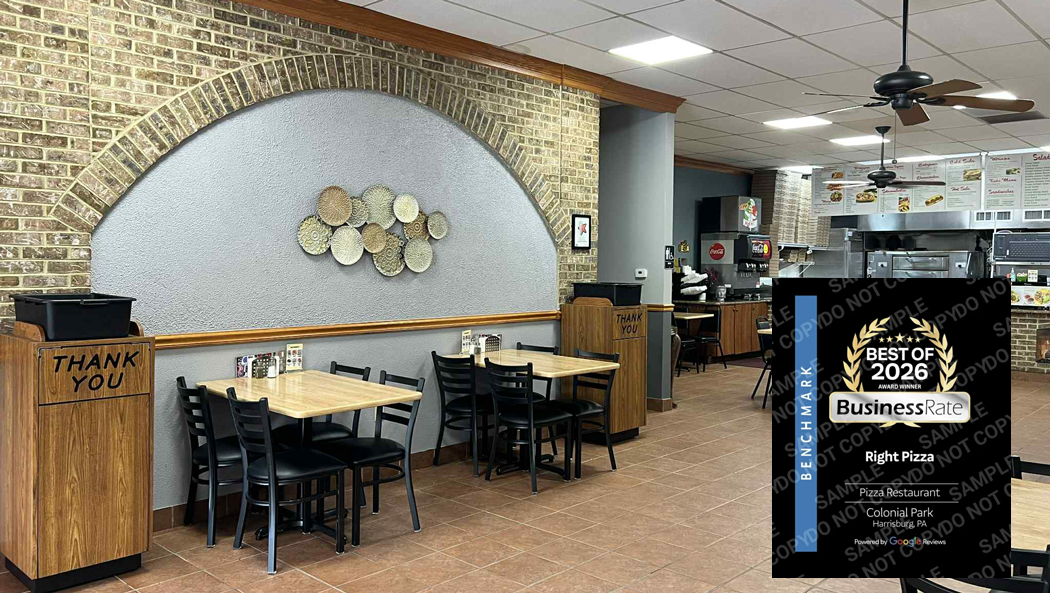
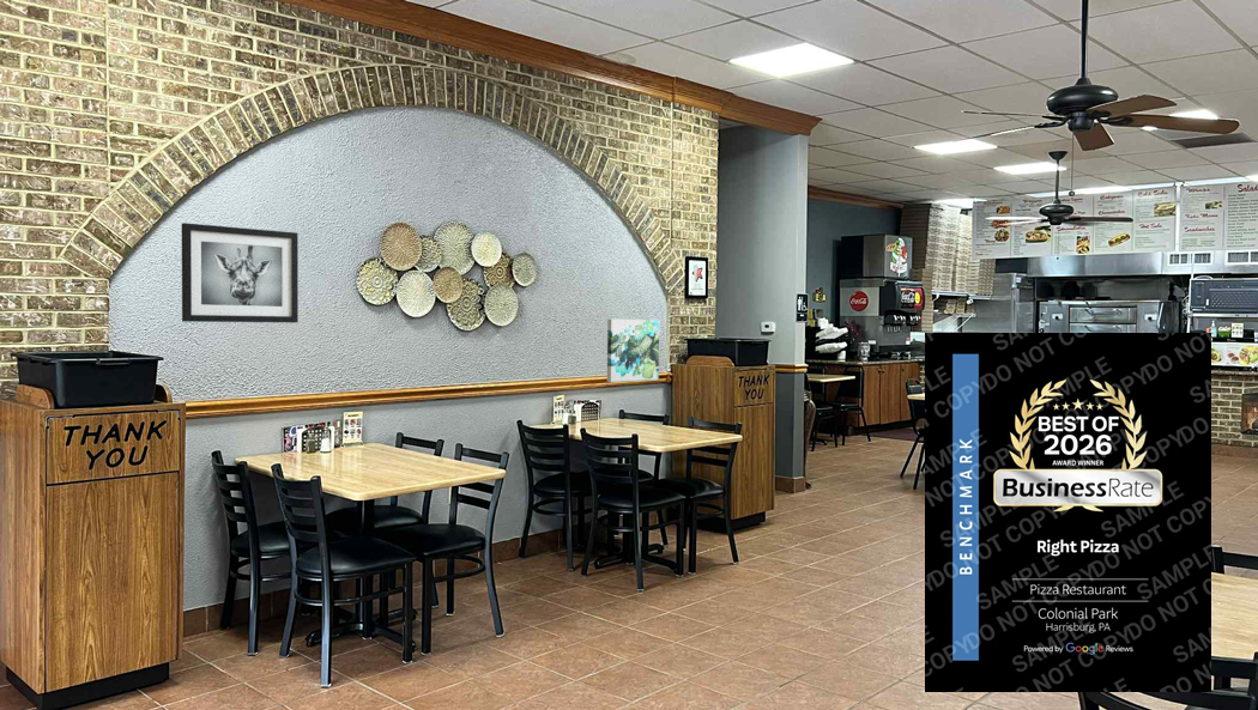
+ wall art [181,222,300,323]
+ wall art [606,318,660,383]
